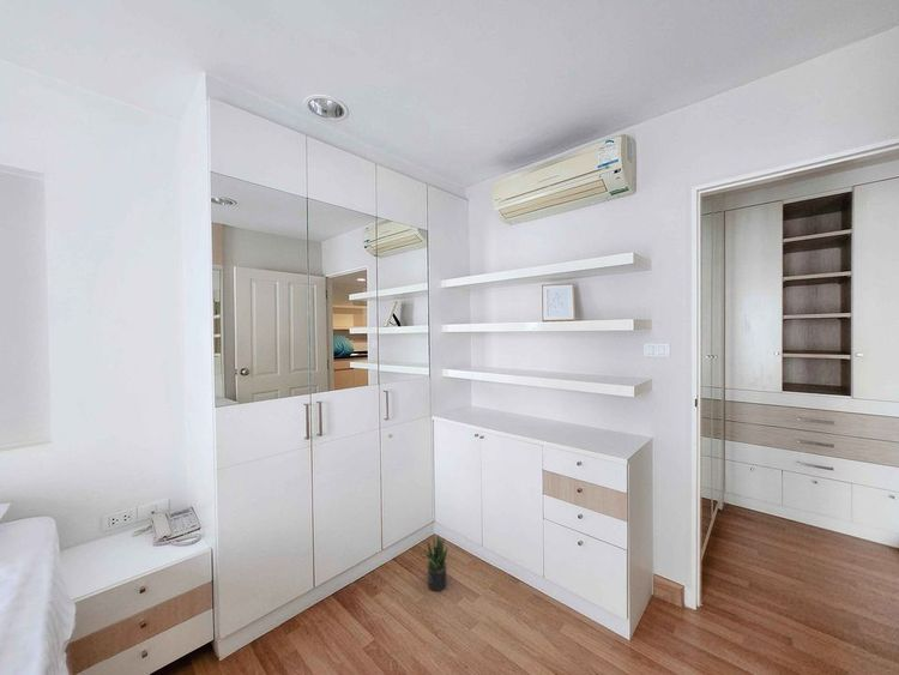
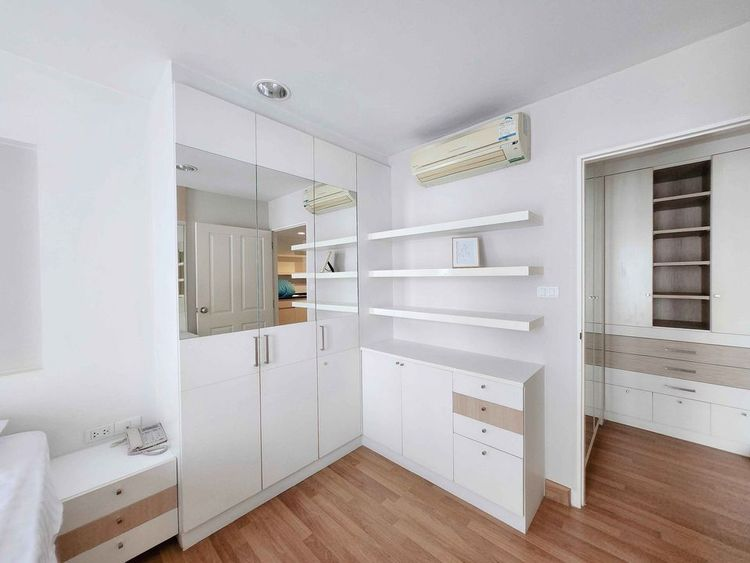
- potted plant [422,532,450,592]
